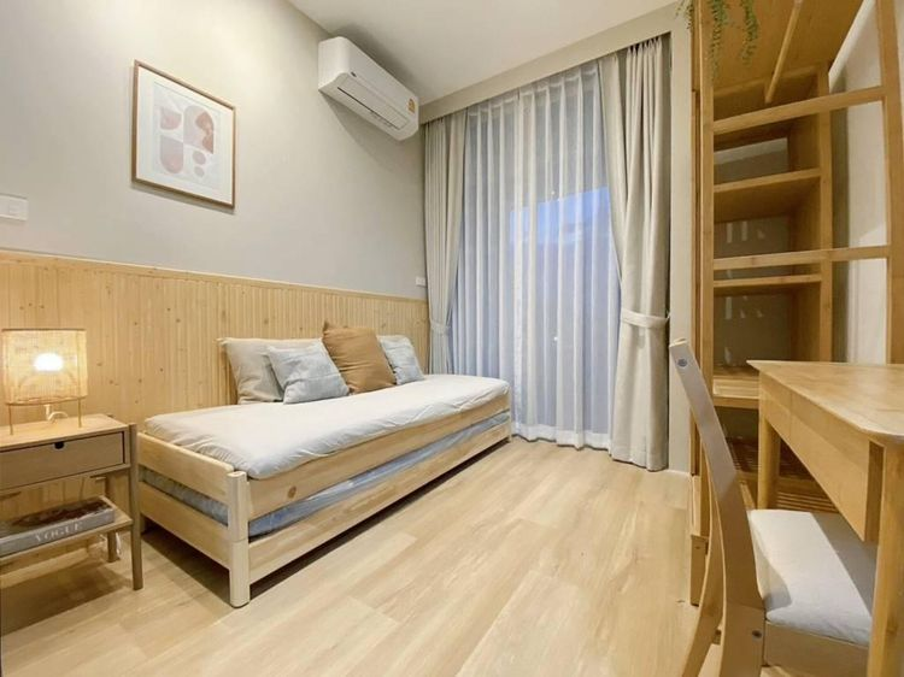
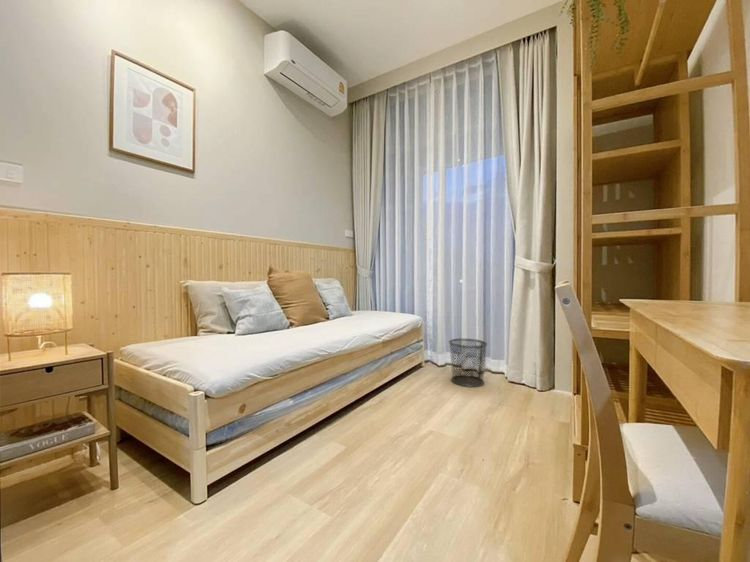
+ waste bin [448,338,488,388]
